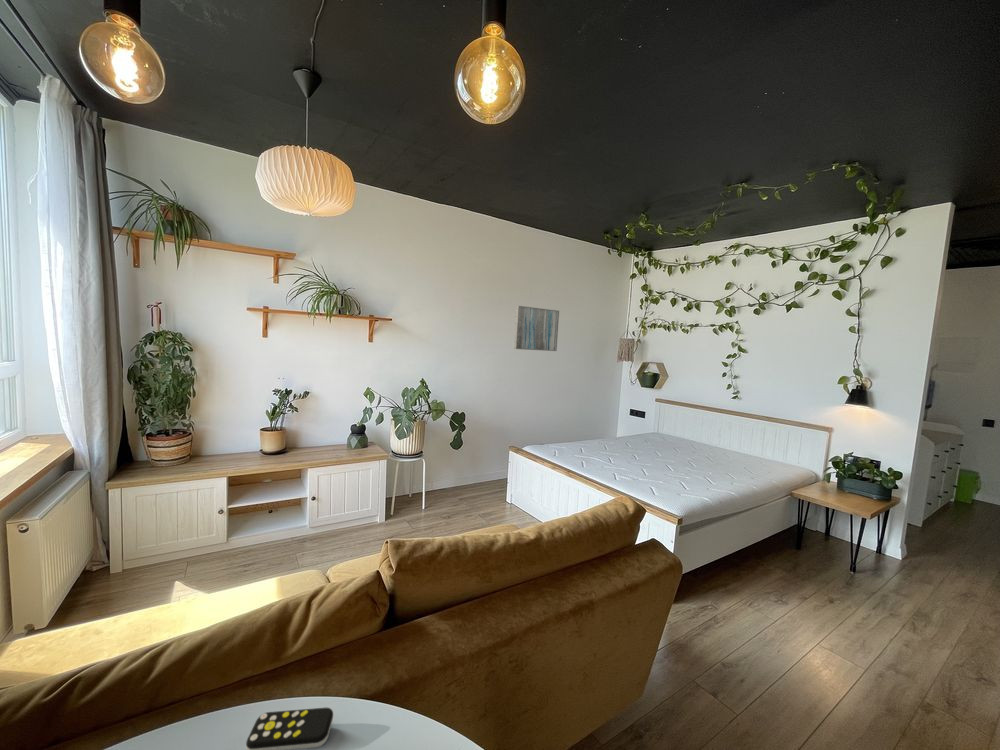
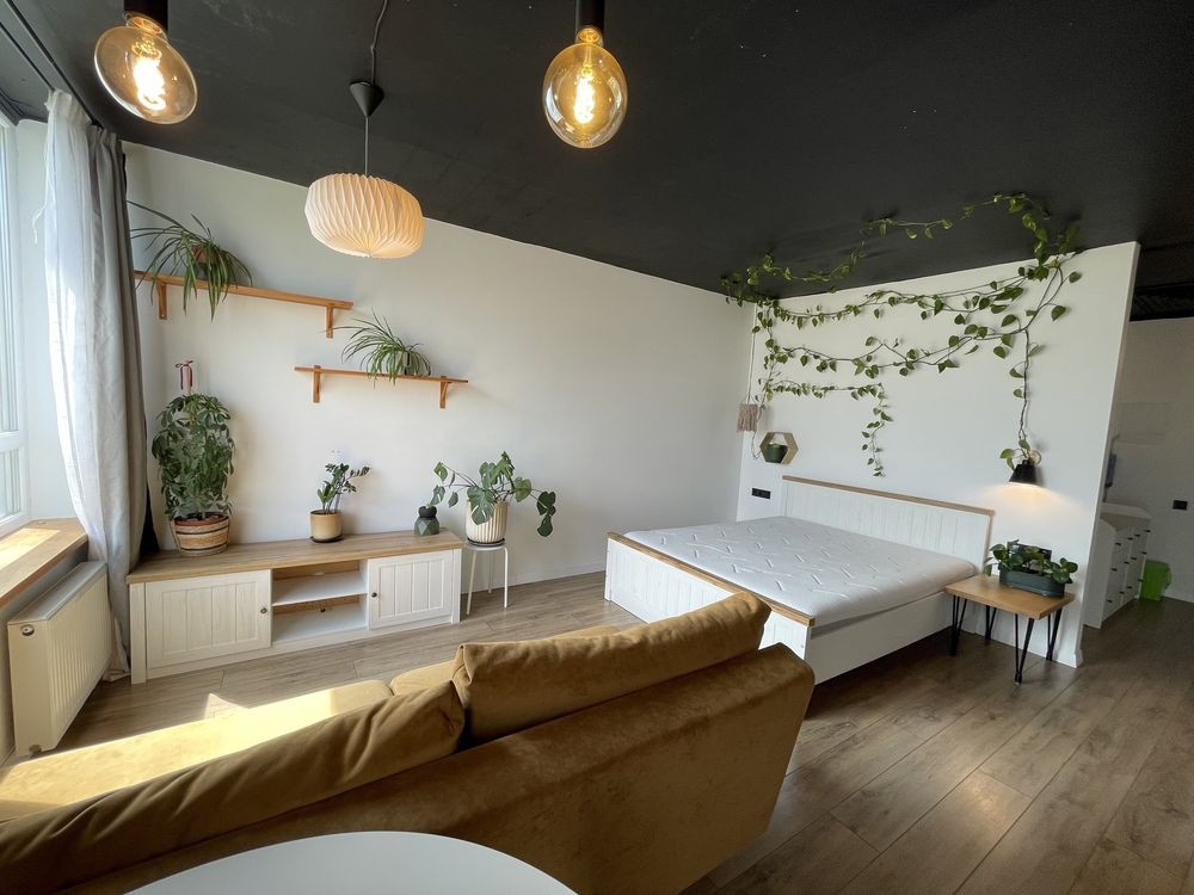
- wall art [513,305,560,352]
- remote control [245,707,334,750]
